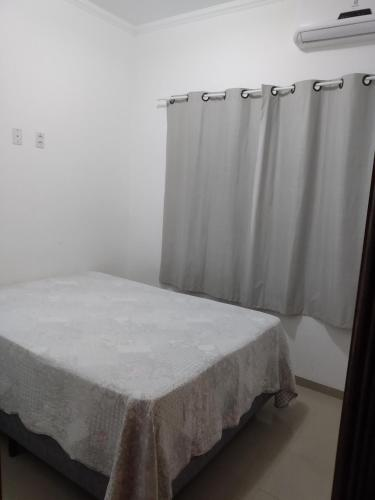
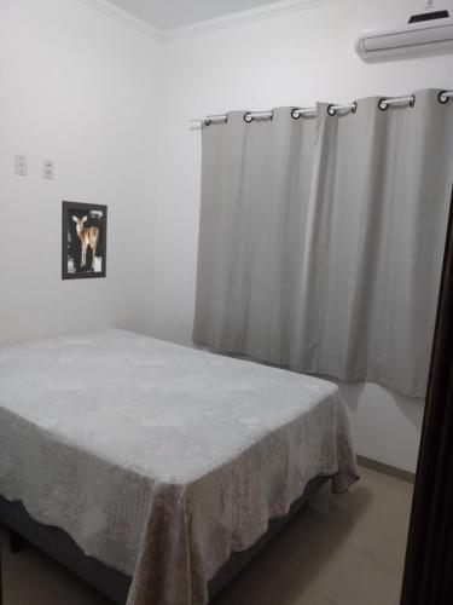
+ wall art [60,200,109,281]
